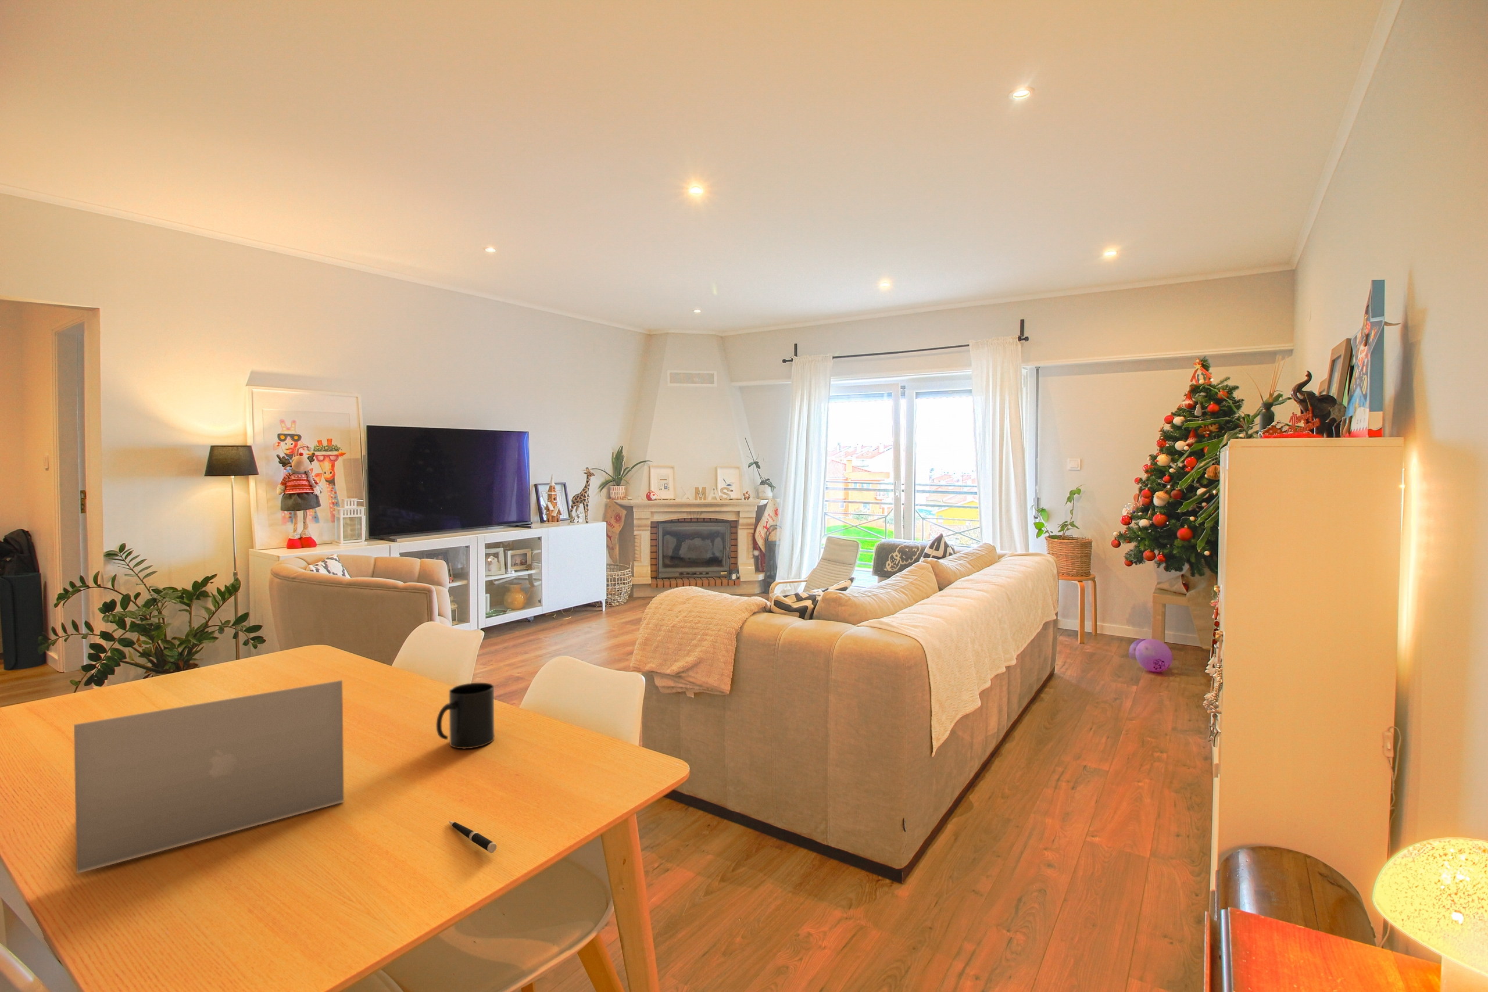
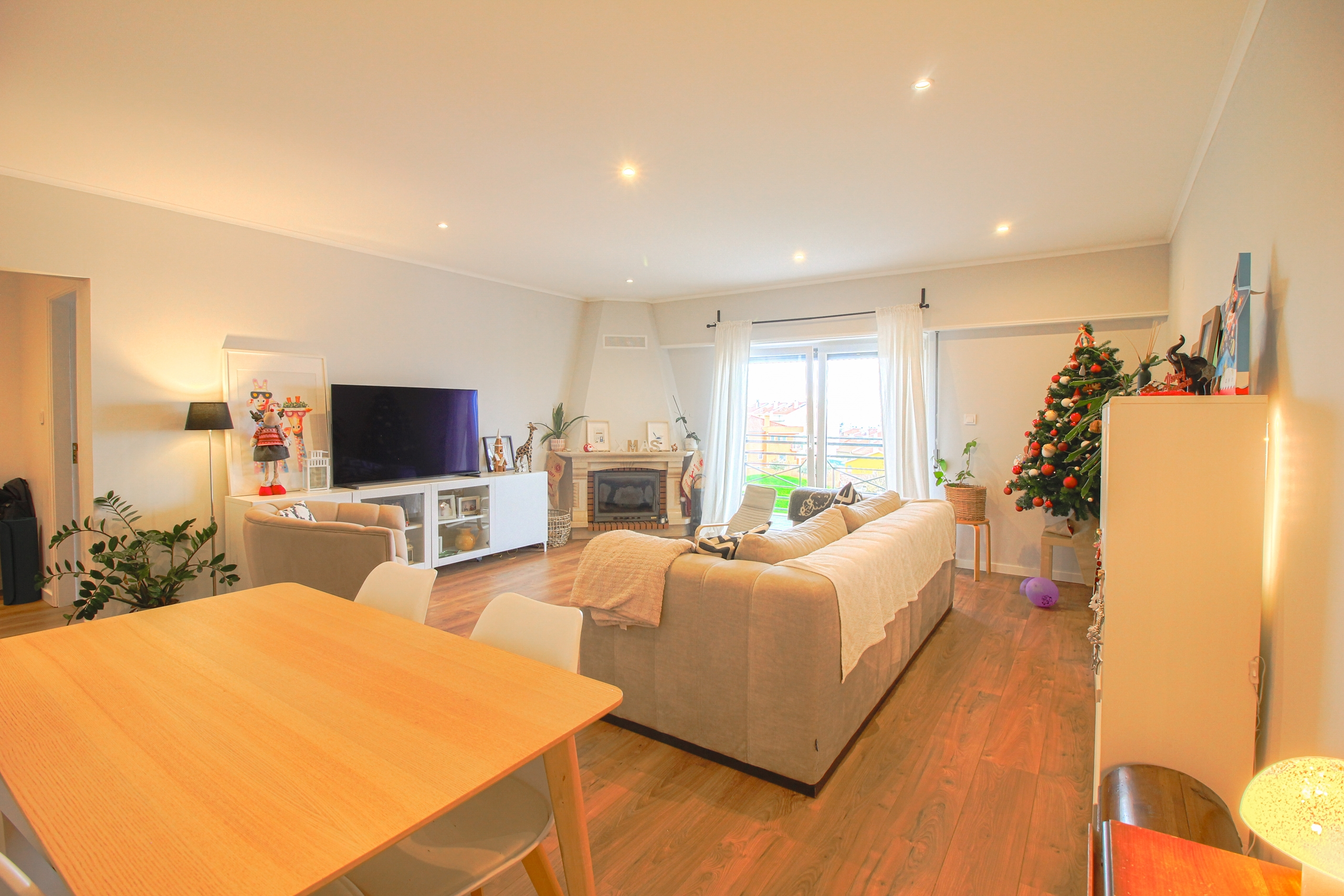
- laptop [73,680,344,874]
- mug [435,682,495,750]
- pen [448,820,497,854]
